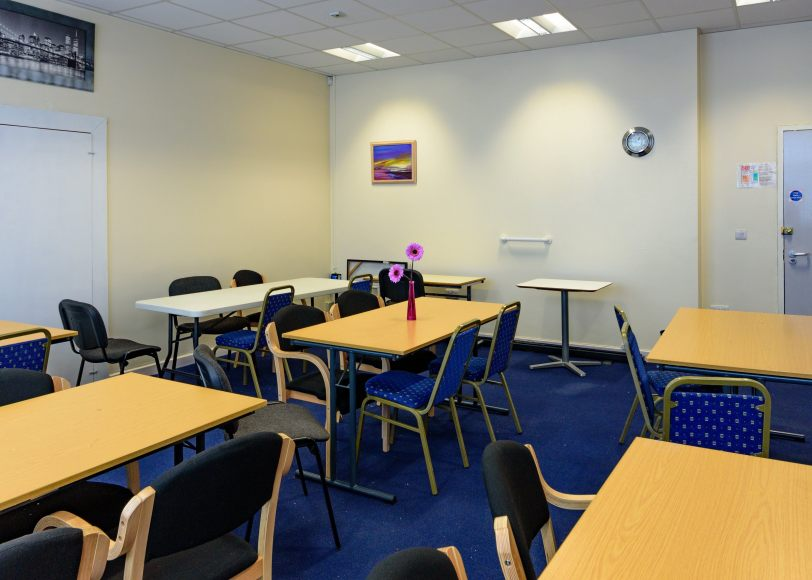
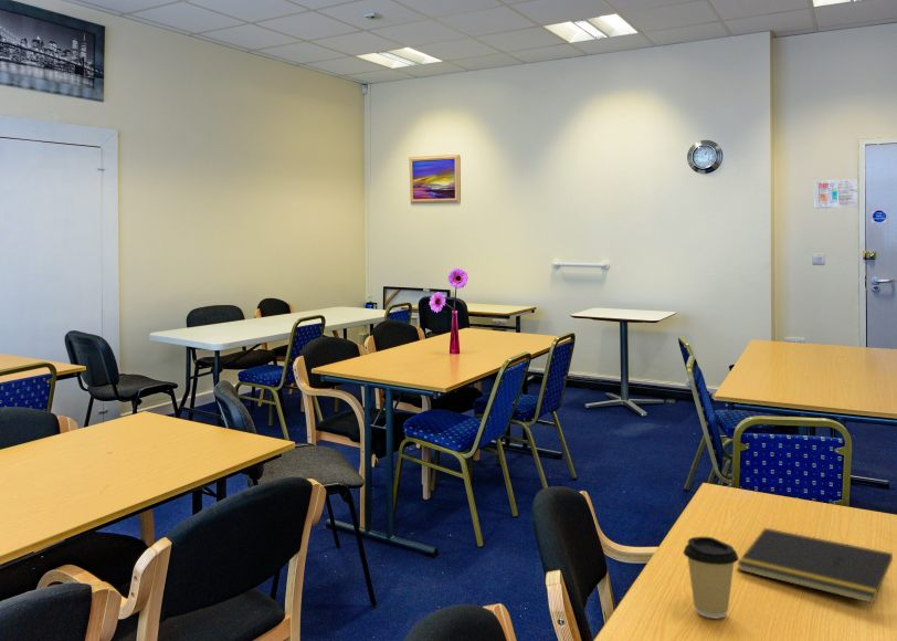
+ notepad [736,527,894,605]
+ coffee cup [682,536,740,619]
